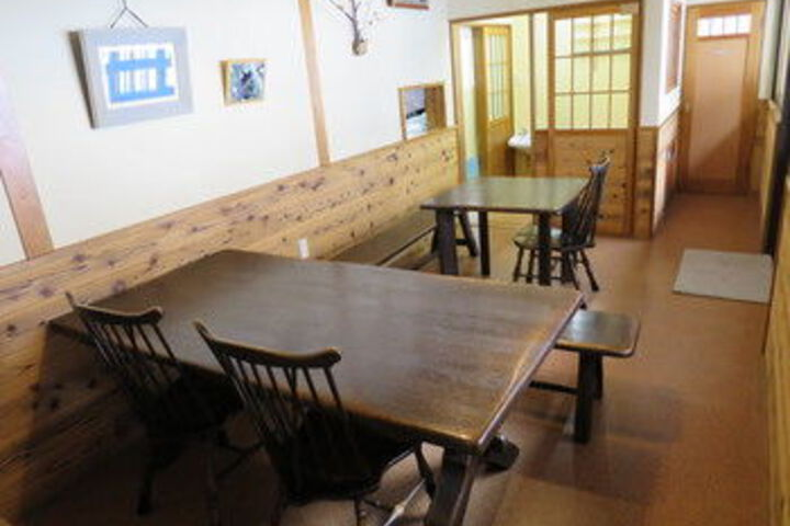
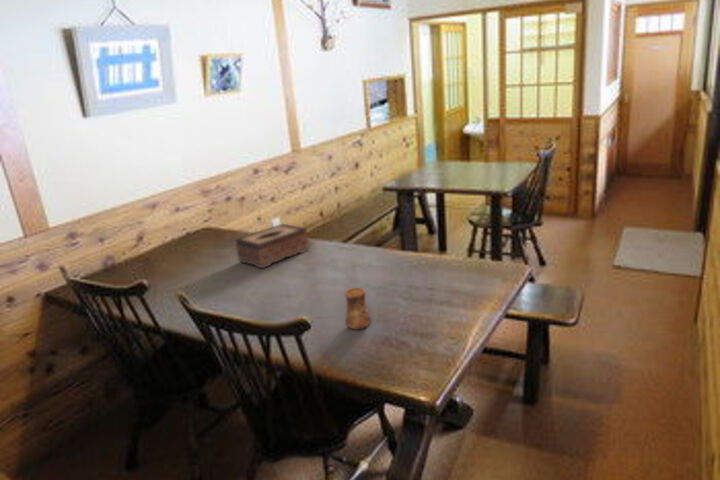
+ cup [344,287,371,331]
+ tissue box [234,223,310,269]
